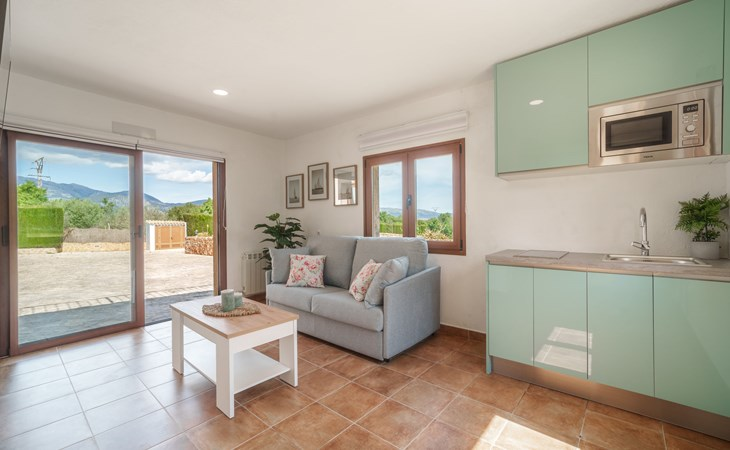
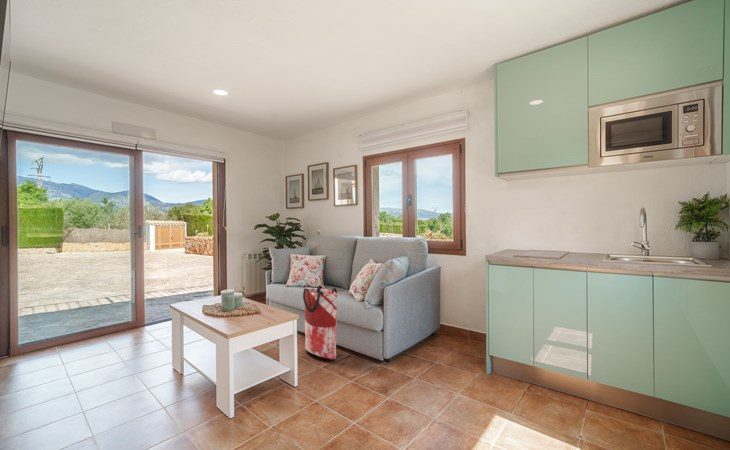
+ bag [302,284,338,360]
